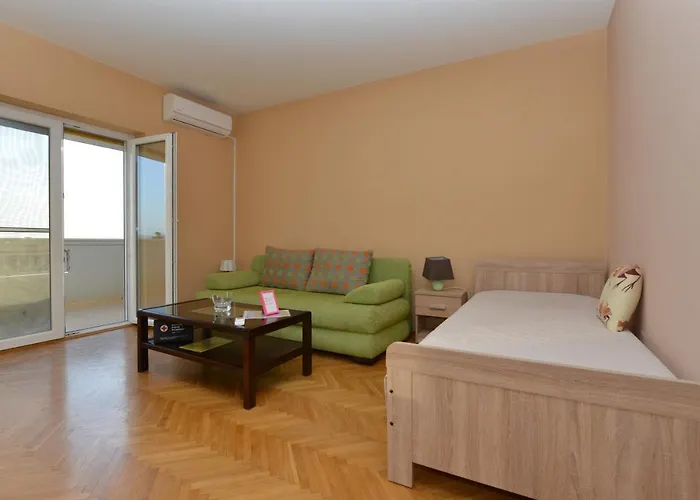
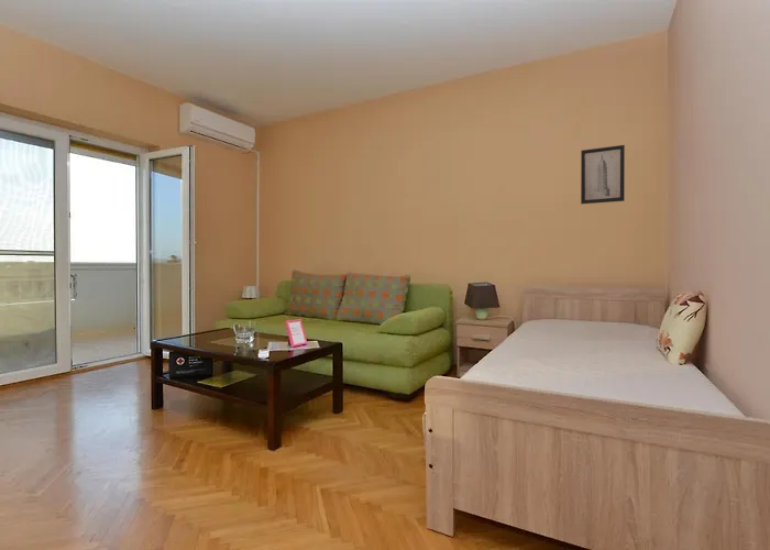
+ wall art [580,144,626,205]
